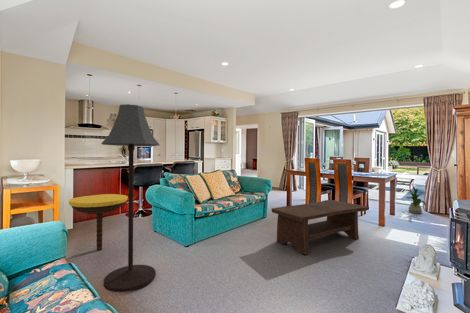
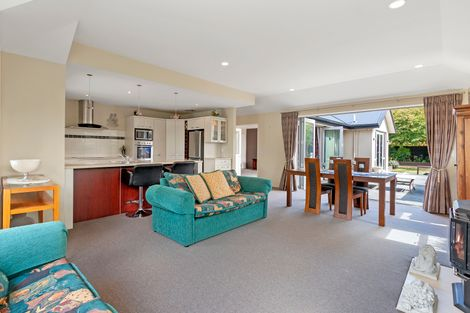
- side table [68,193,129,252]
- house plant [405,188,427,214]
- coffee table [270,199,370,255]
- floor lamp [101,103,161,293]
